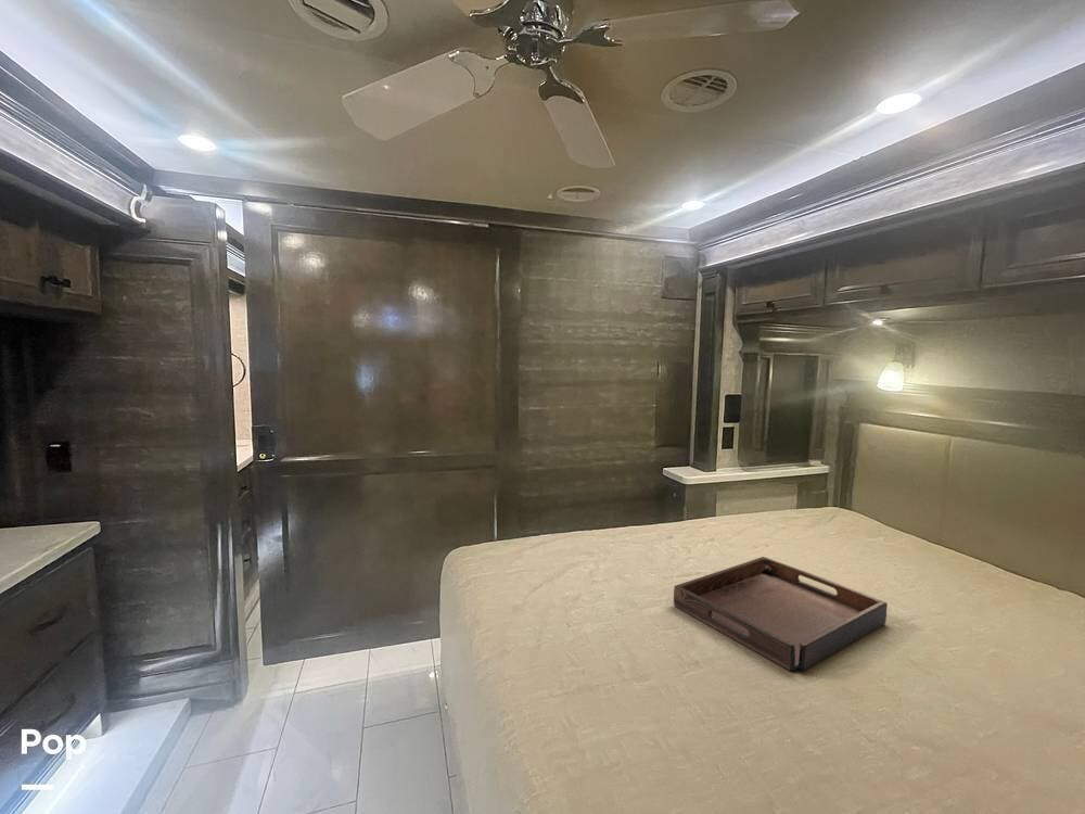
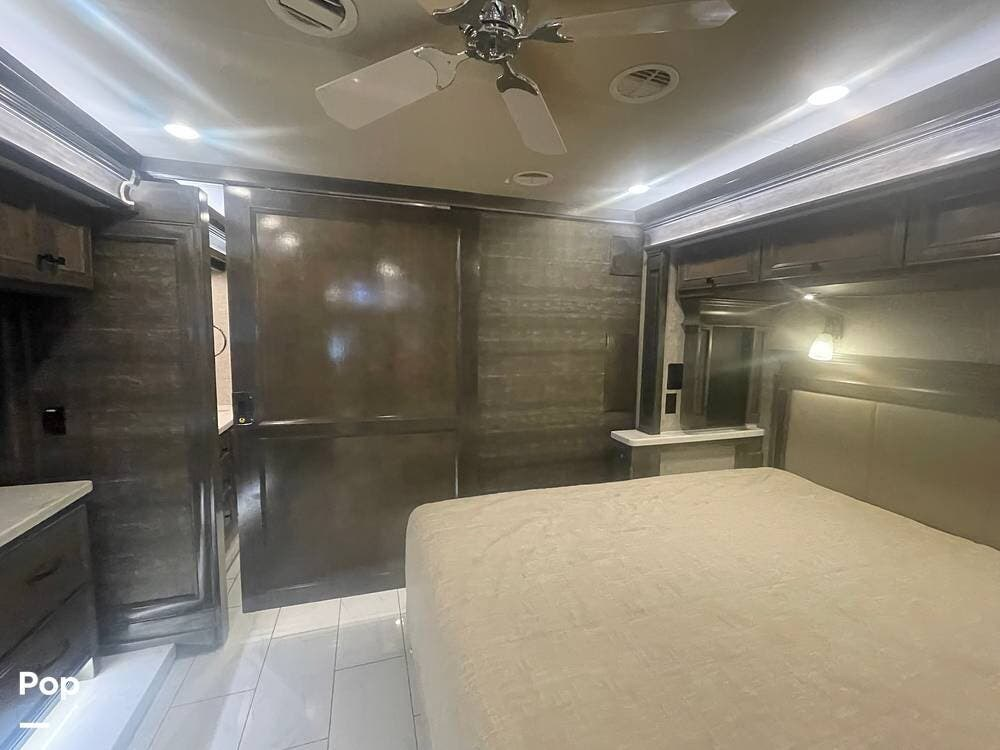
- serving tray [673,556,889,672]
